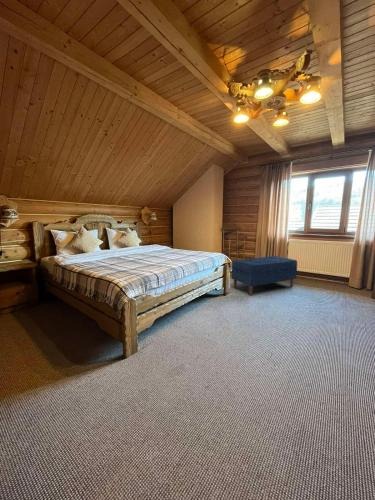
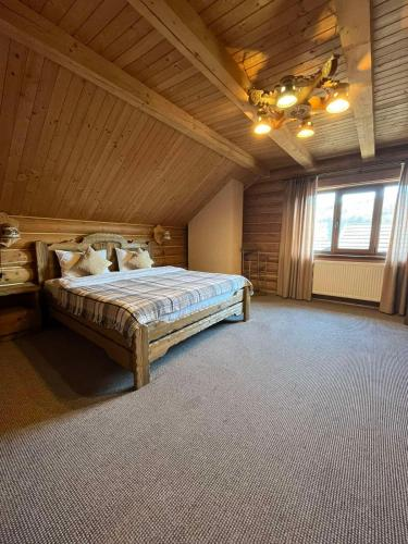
- bench [231,255,298,296]
